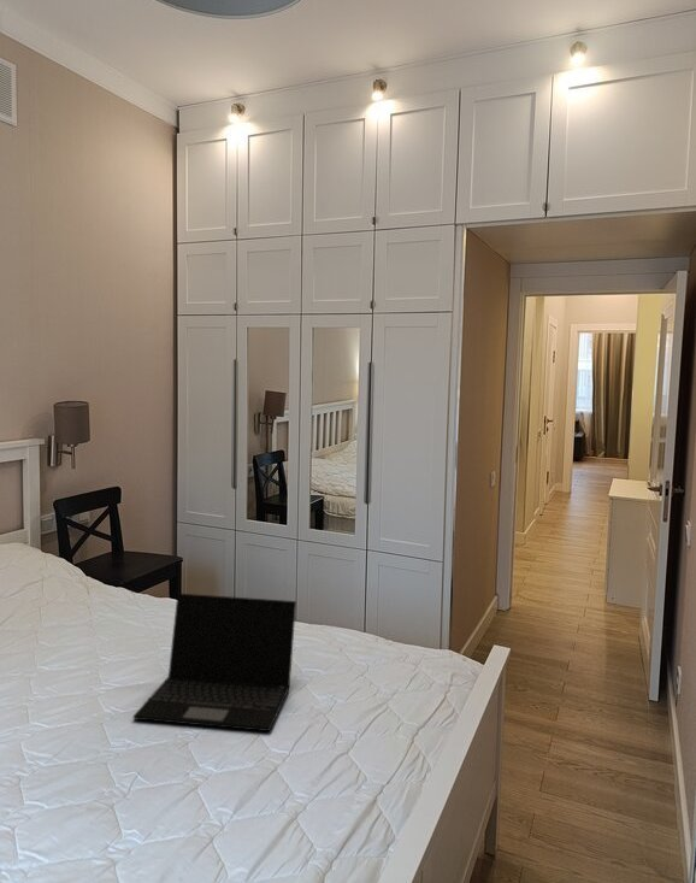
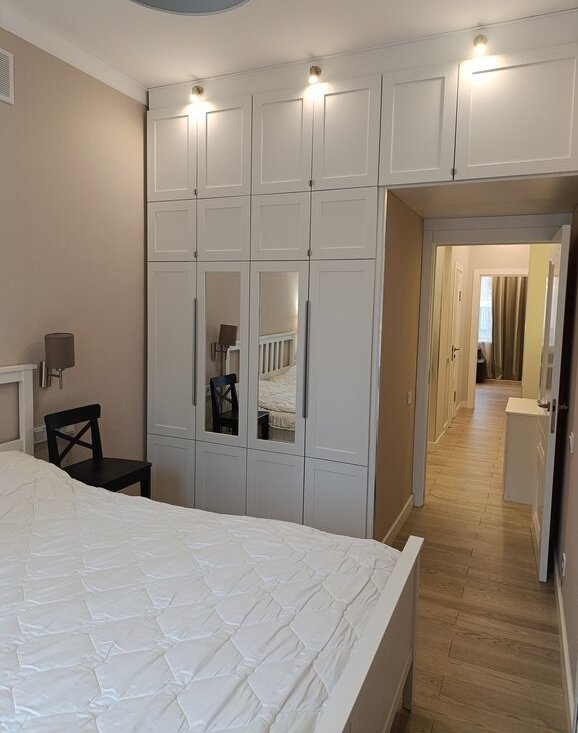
- laptop [132,593,297,732]
